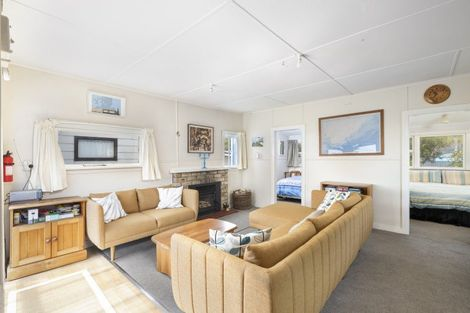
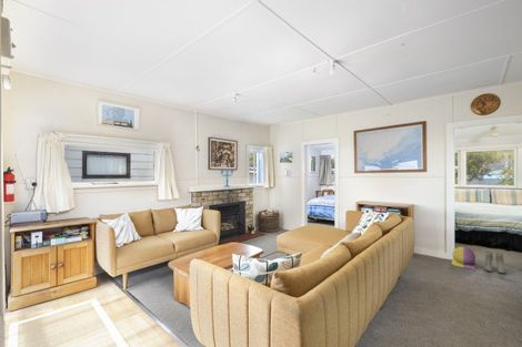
+ boots [483,251,506,275]
+ ball [451,246,476,271]
